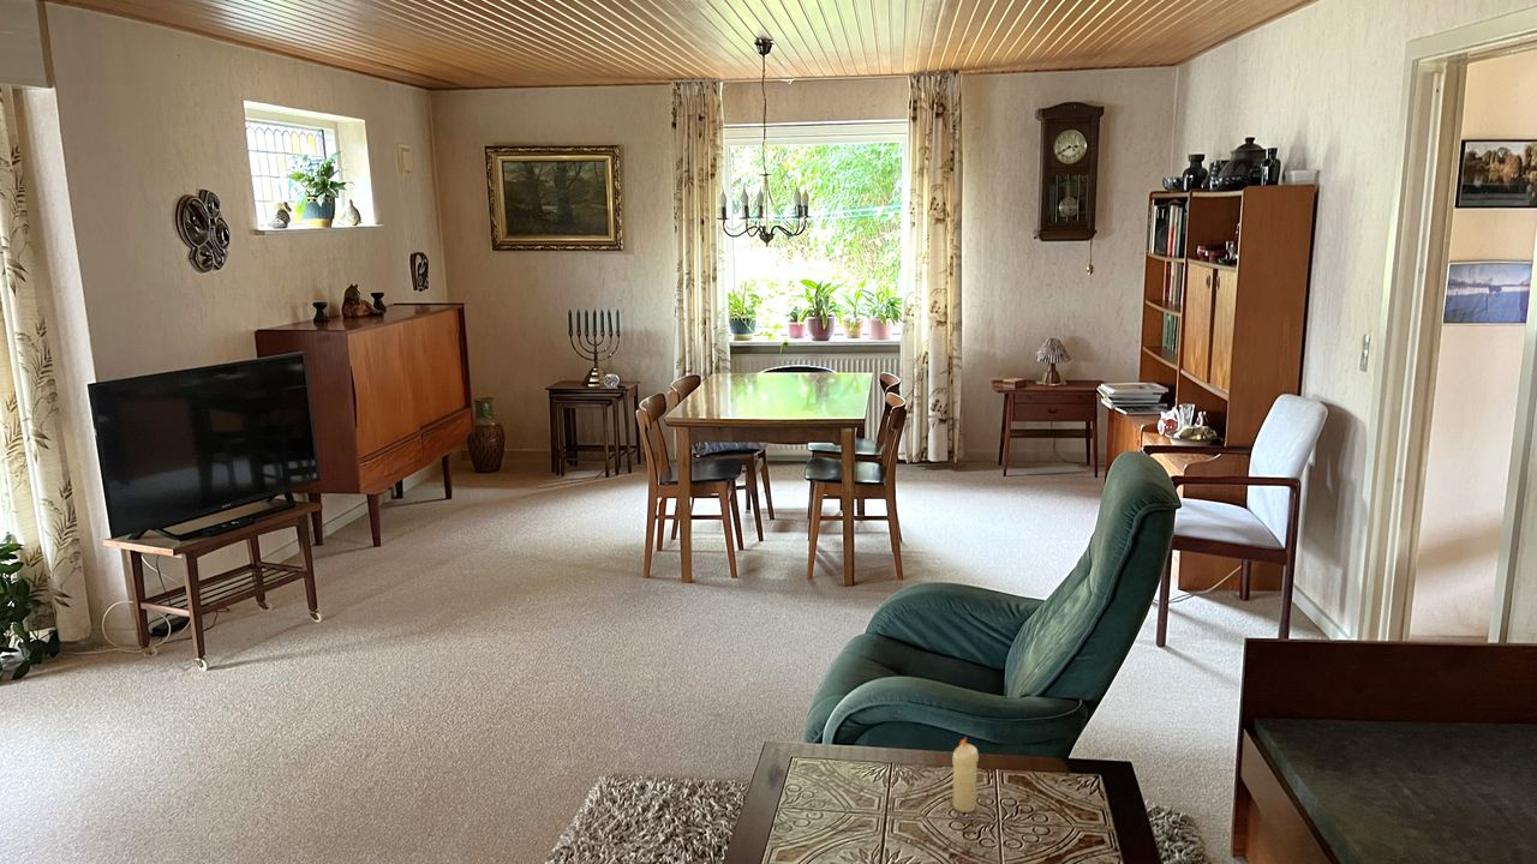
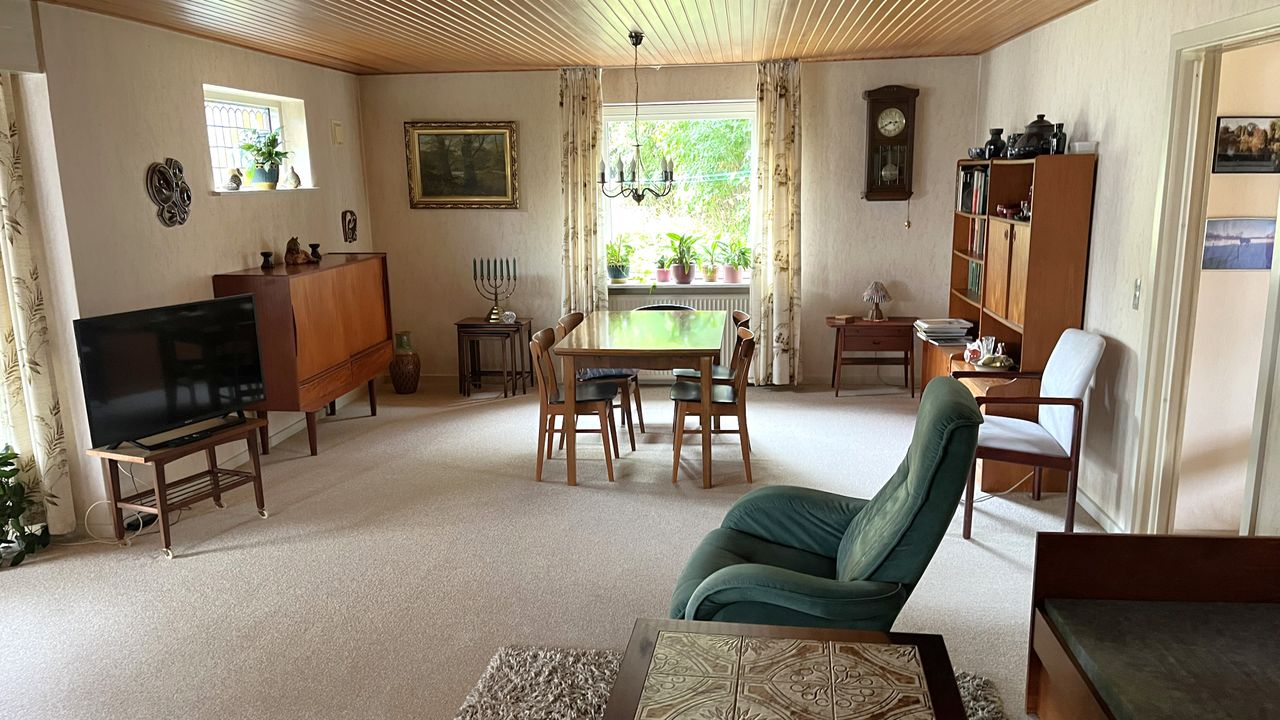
- candle [951,736,980,814]
